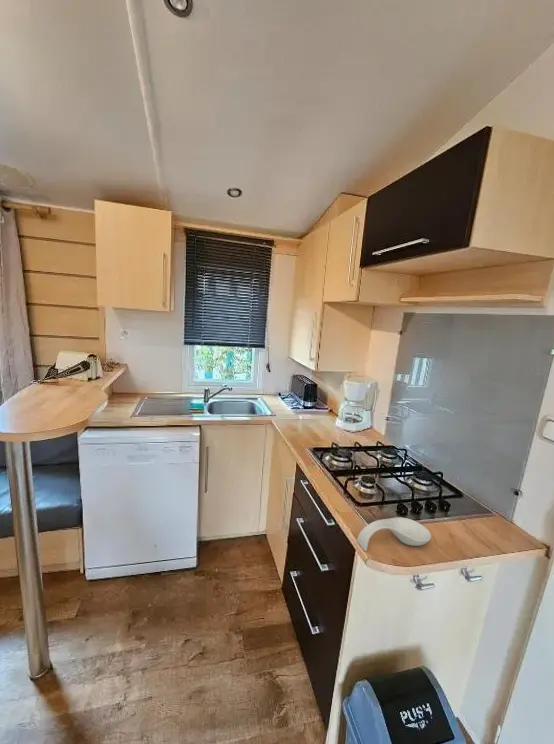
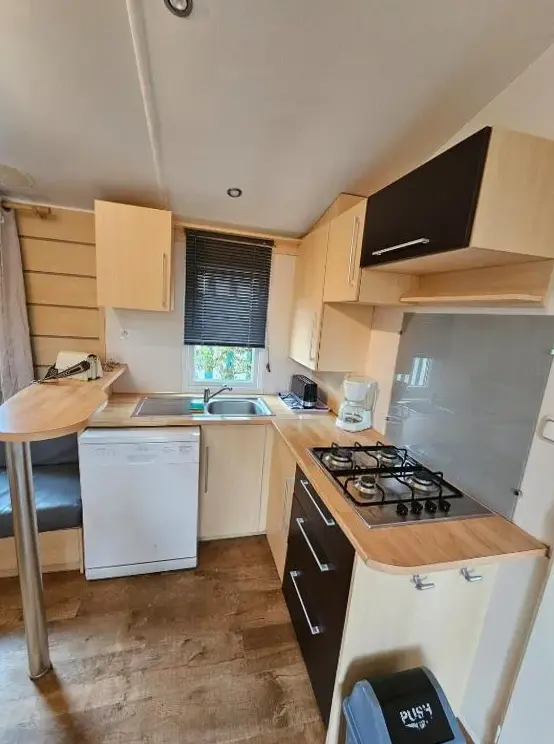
- spoon rest [356,516,432,552]
